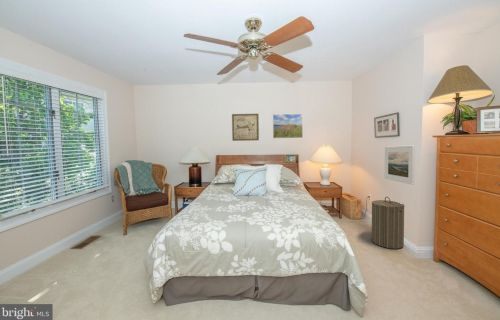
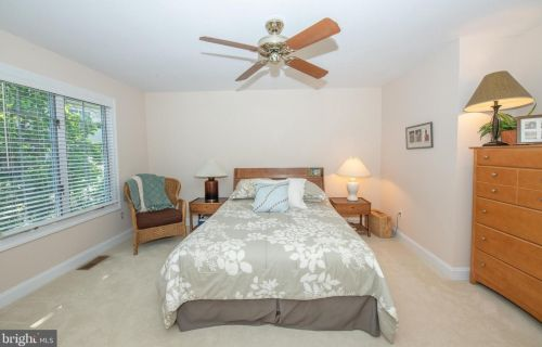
- laundry hamper [371,196,406,250]
- wall art [231,113,260,142]
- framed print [272,113,304,139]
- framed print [384,145,416,186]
